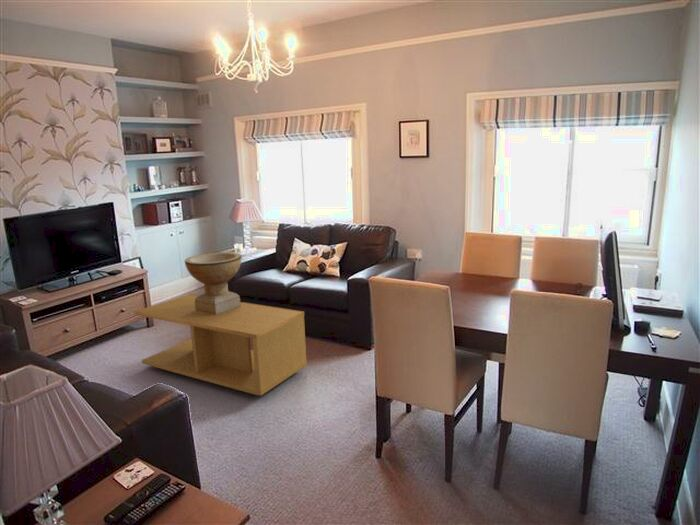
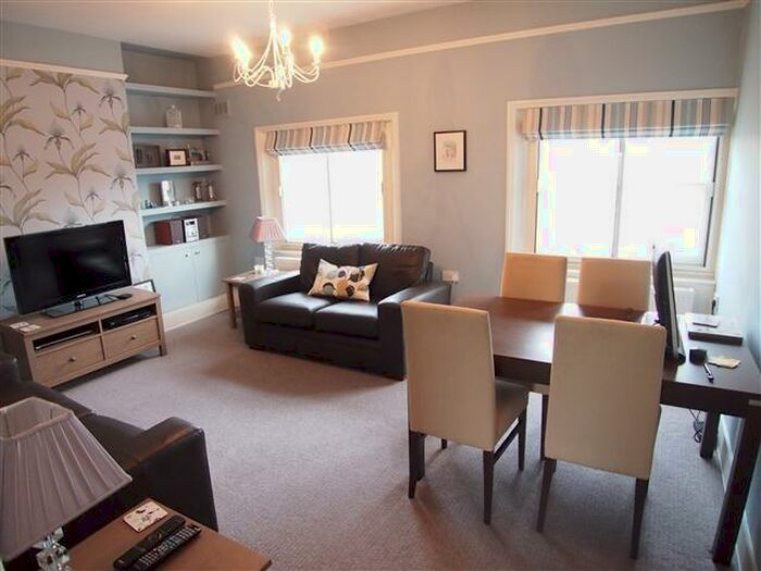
- decorative bowl [184,251,242,315]
- coffee table [134,293,308,396]
